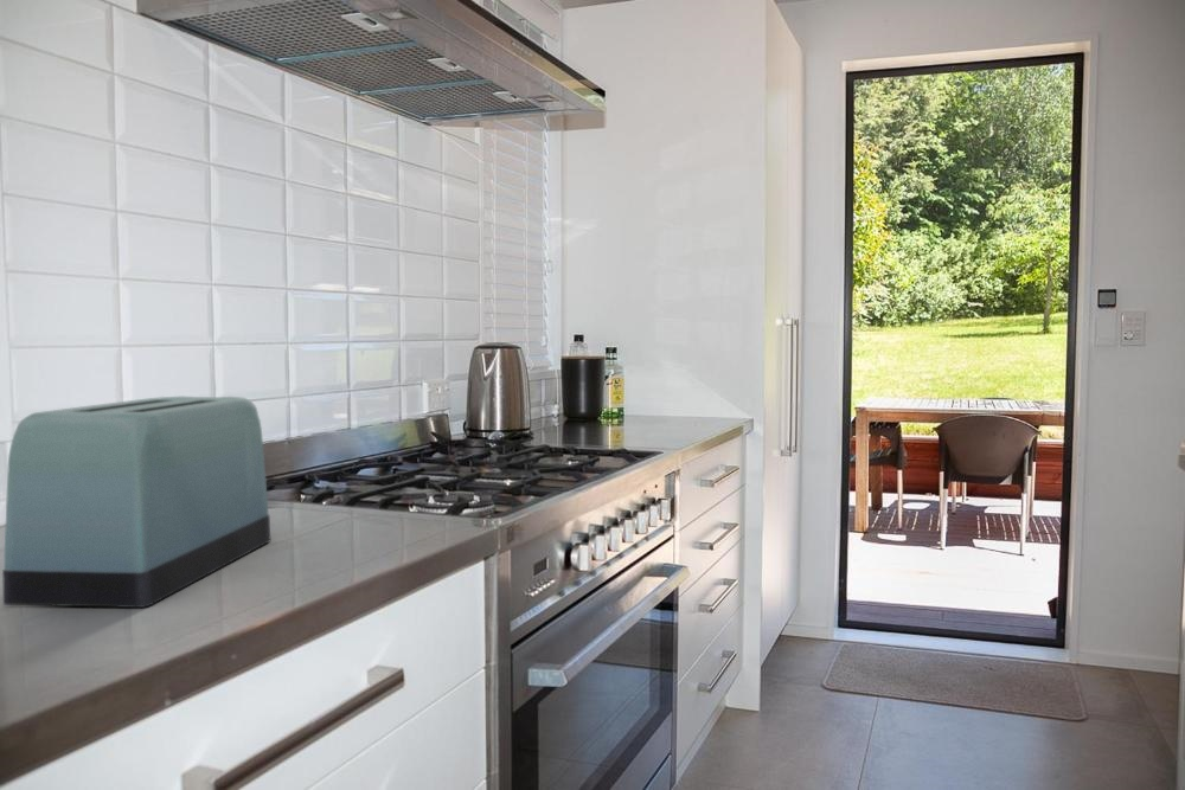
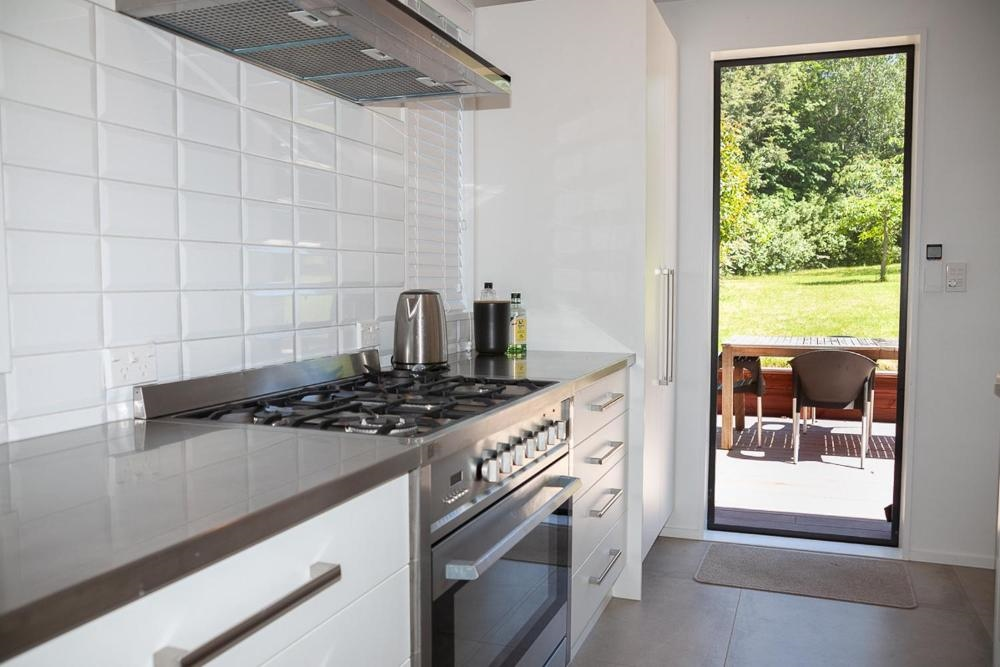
- toaster [1,396,271,609]
